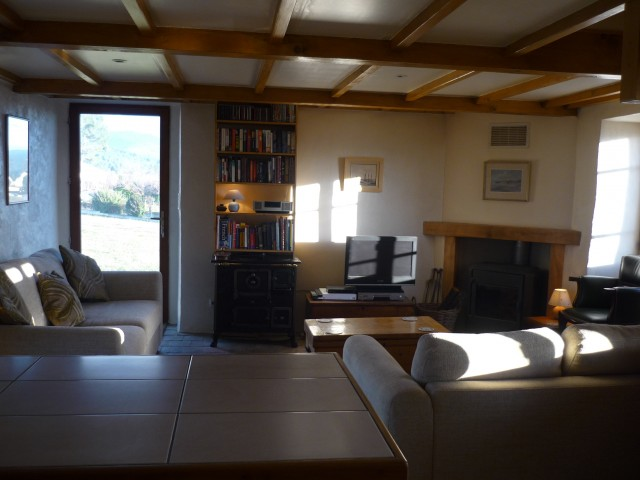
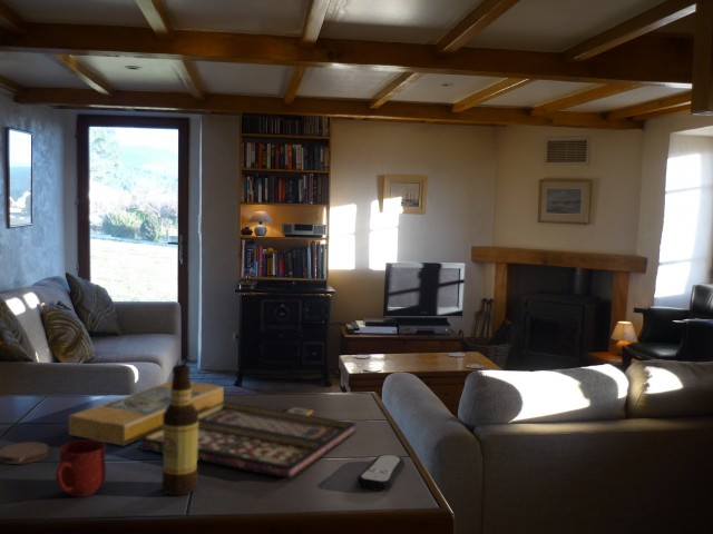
+ bottle [160,364,199,496]
+ board game [68,379,358,481]
+ remote control [355,454,406,492]
+ mug [55,438,107,497]
+ coaster [0,441,50,465]
